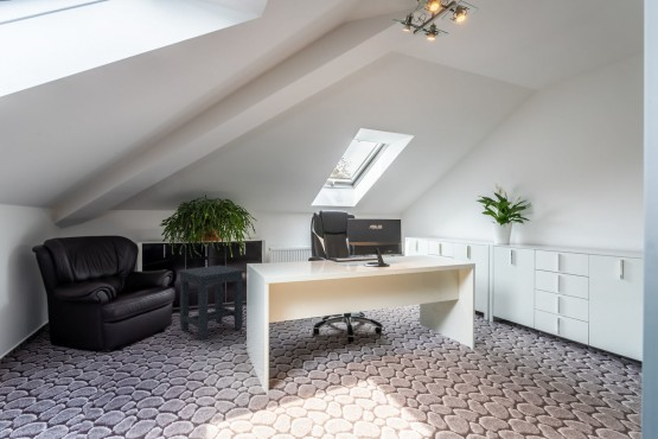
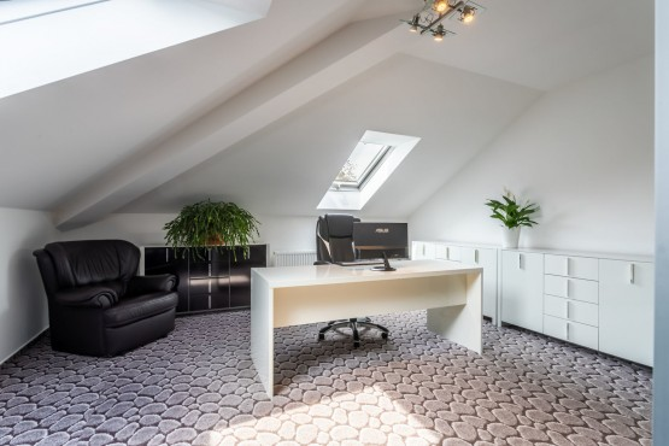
- side table [177,265,245,342]
